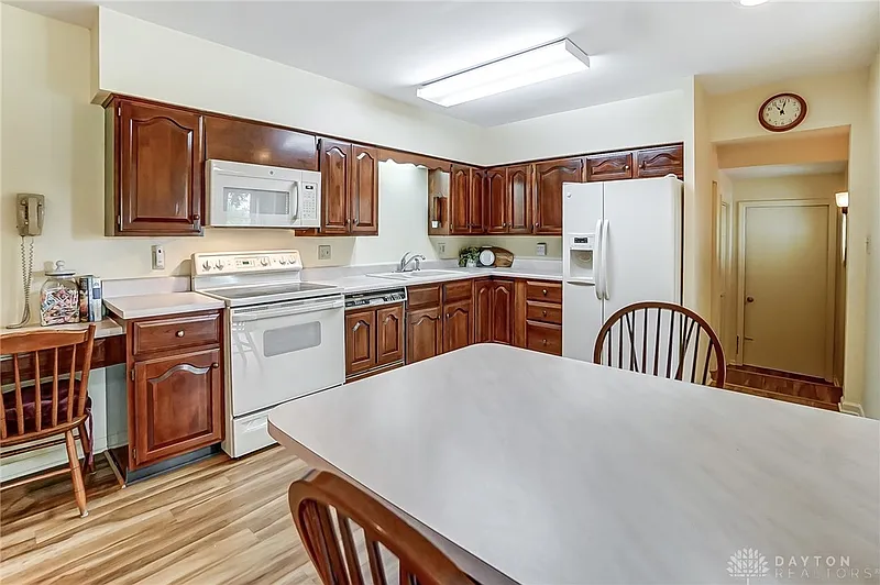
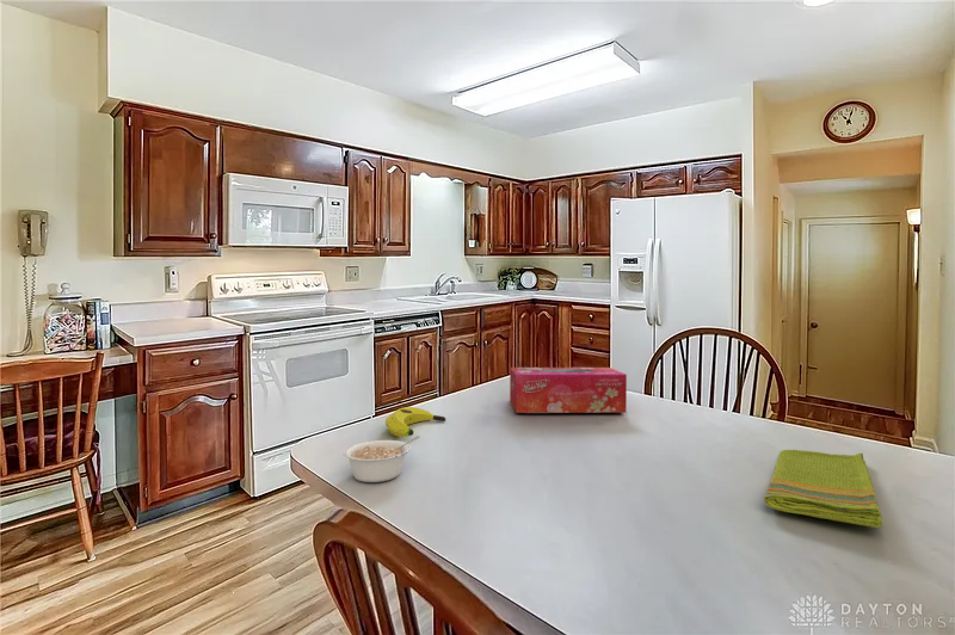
+ dish towel [763,449,883,529]
+ banana [384,406,446,438]
+ tissue box [509,366,628,414]
+ legume [341,434,421,483]
